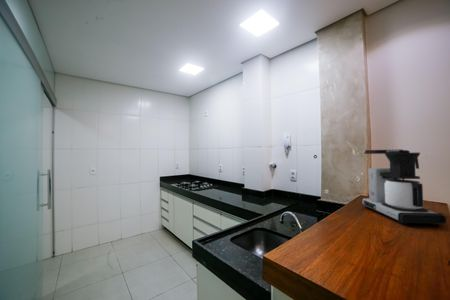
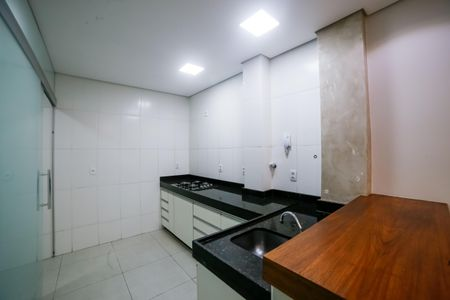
- coffee maker [360,149,447,226]
